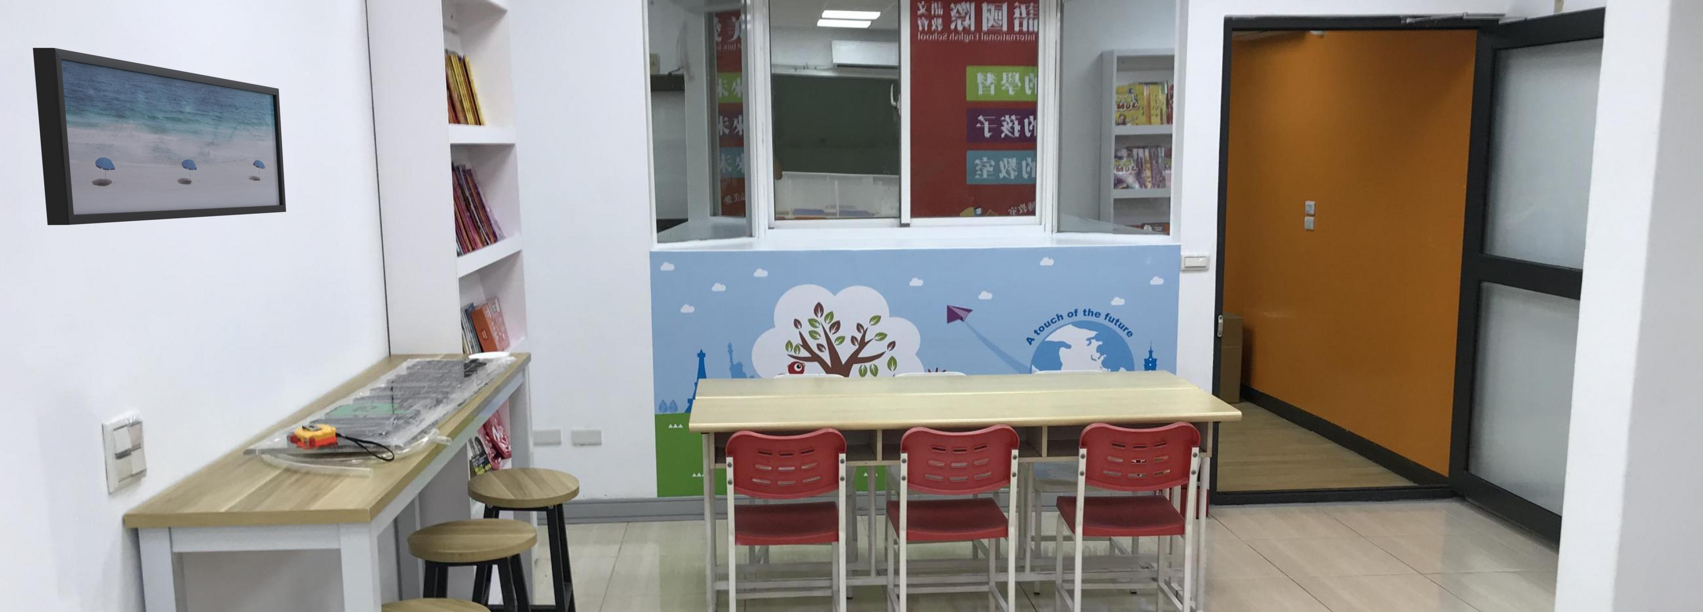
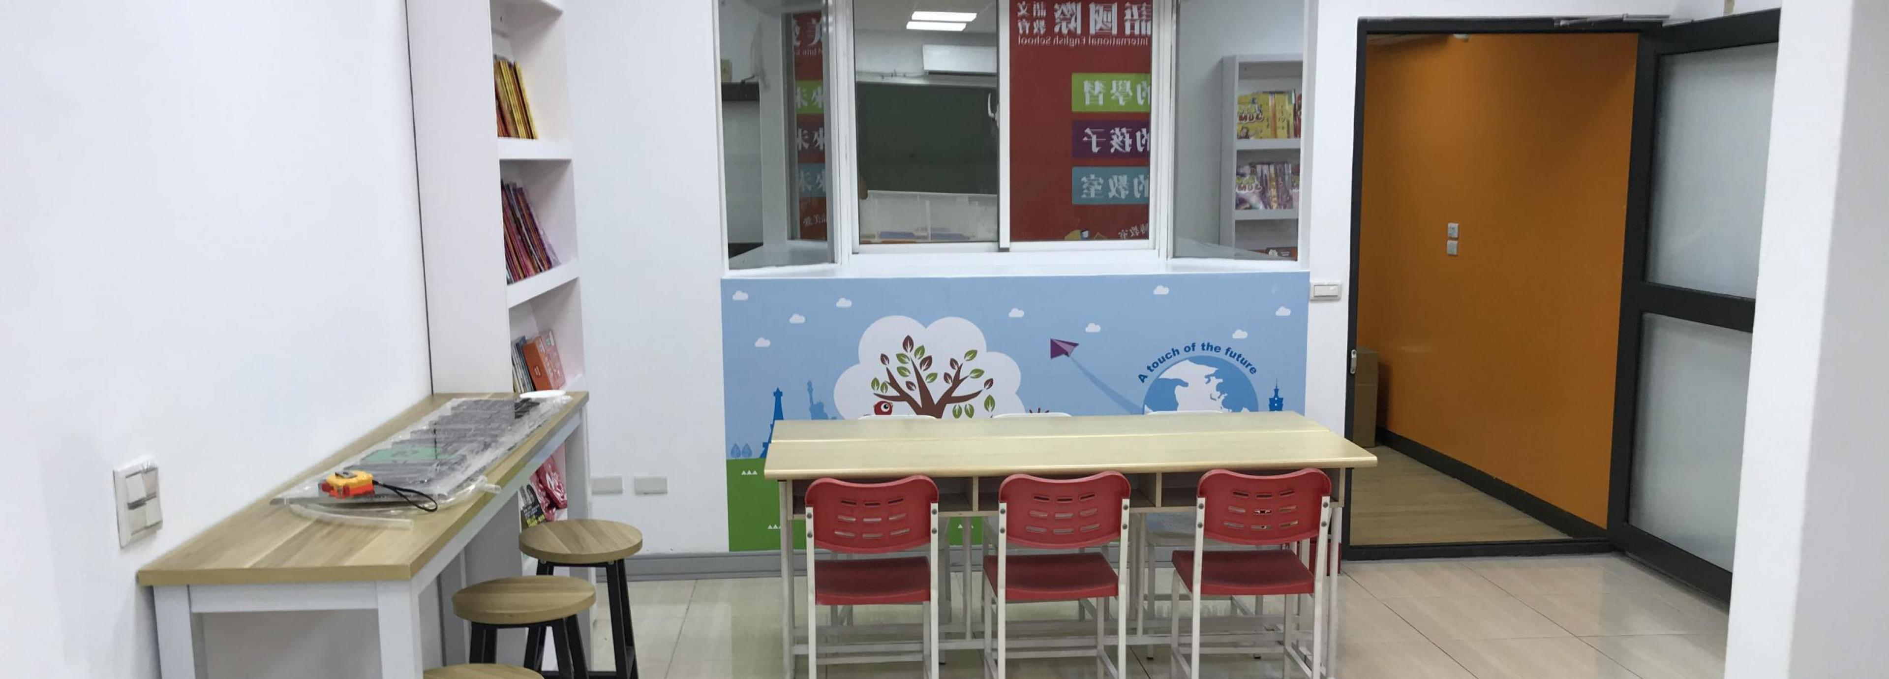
- wall art [33,48,287,226]
